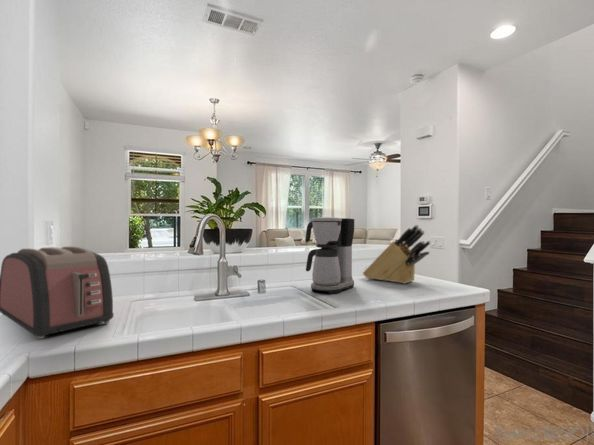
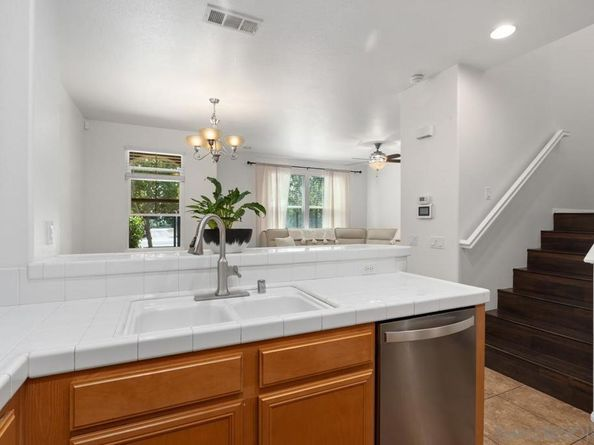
- toaster [0,245,115,340]
- coffee maker [304,216,355,295]
- knife block [362,224,432,285]
